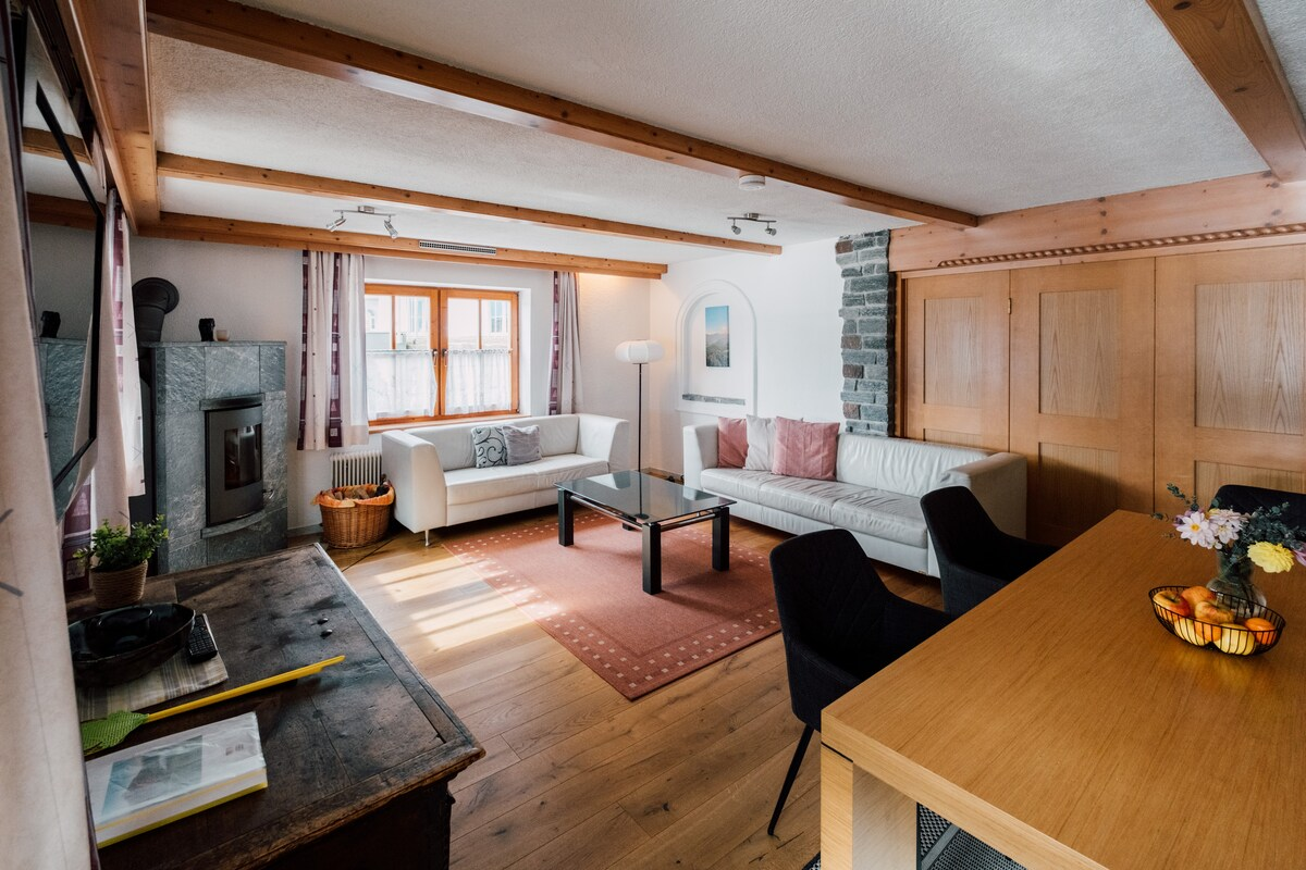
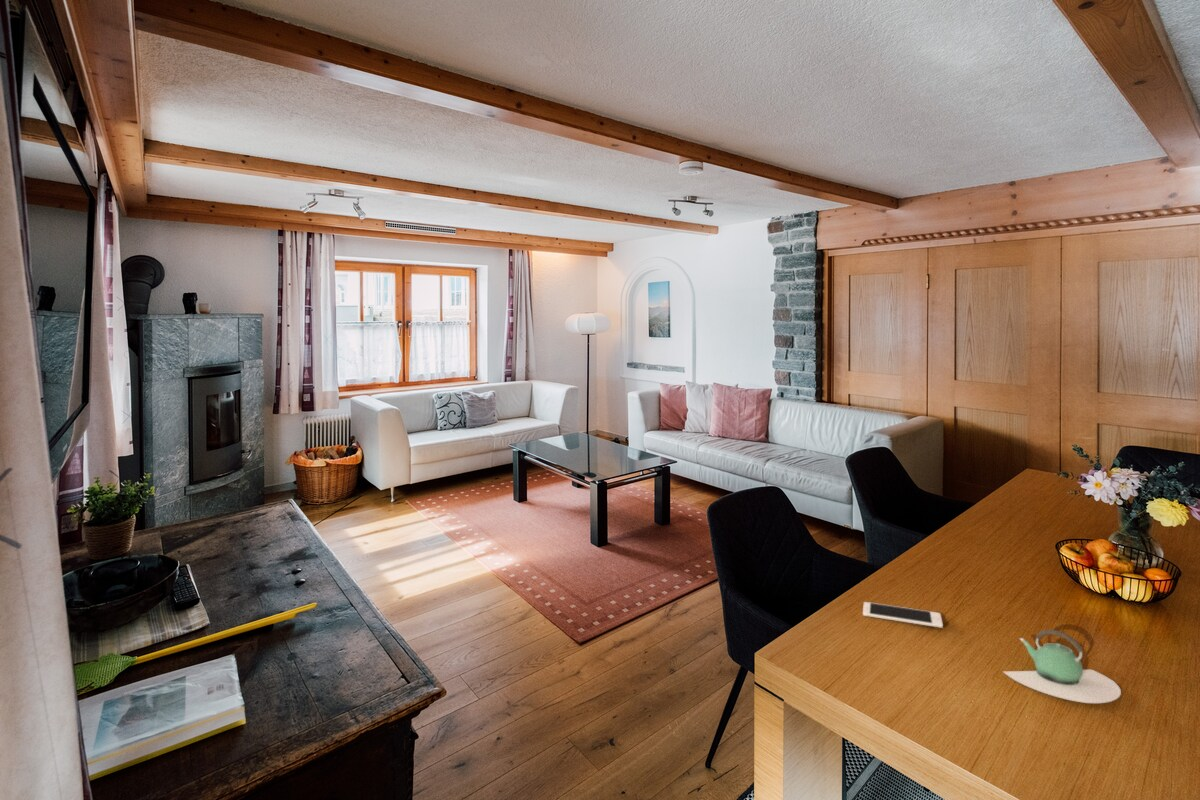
+ cell phone [862,601,944,629]
+ teapot [1003,629,1122,704]
